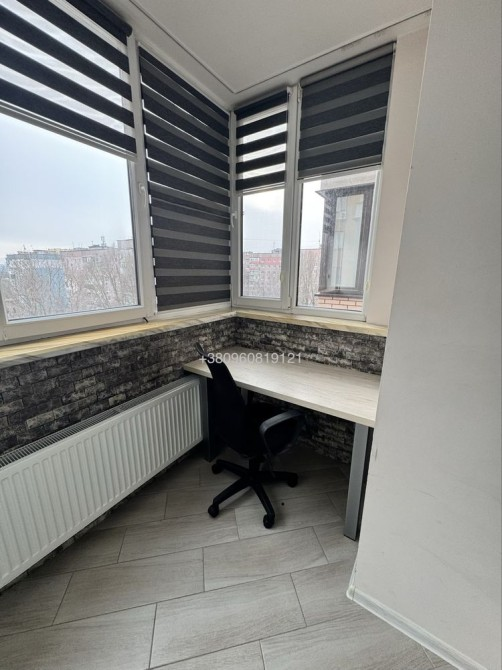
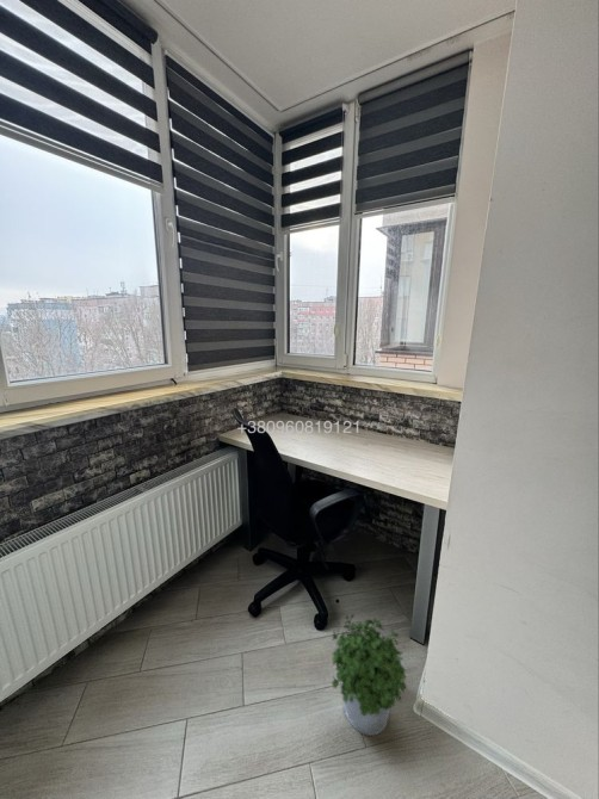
+ potted plant [331,613,407,737]
